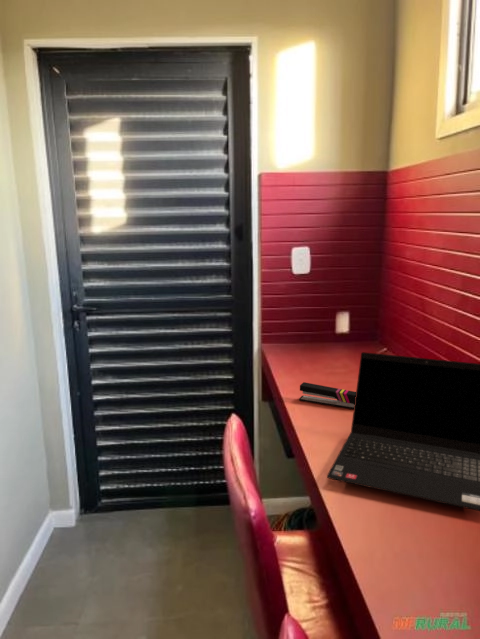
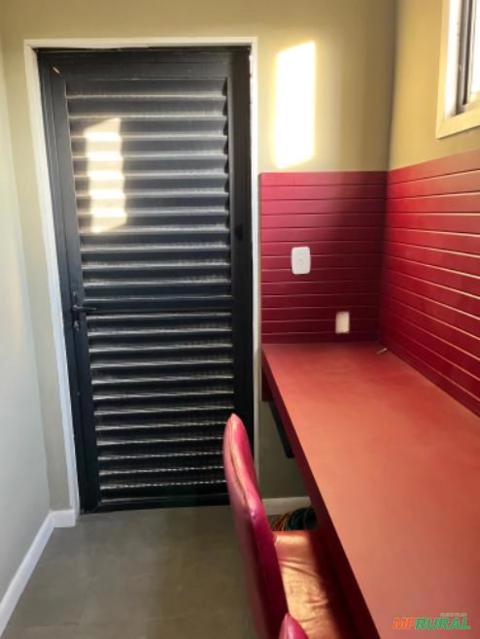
- laptop computer [326,351,480,512]
- stapler [298,381,356,410]
